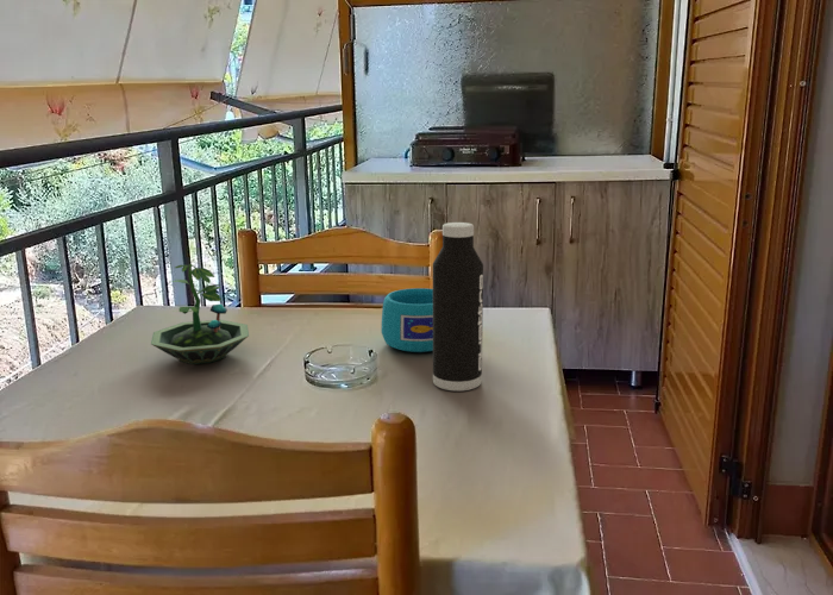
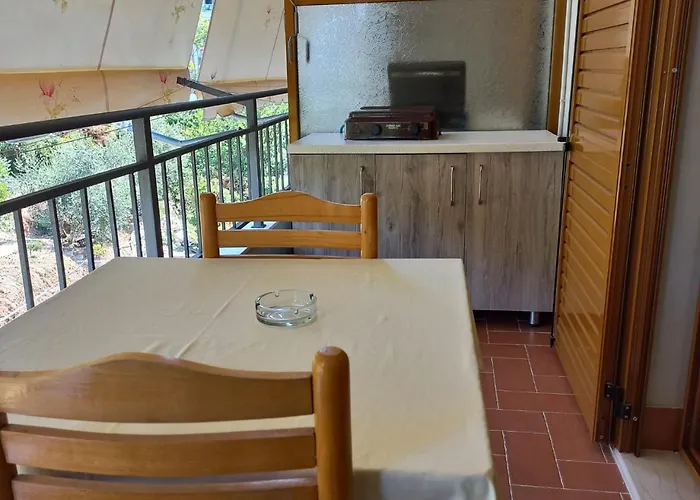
- water bottle [432,221,484,393]
- terrarium [150,263,250,365]
- cup [381,287,433,353]
